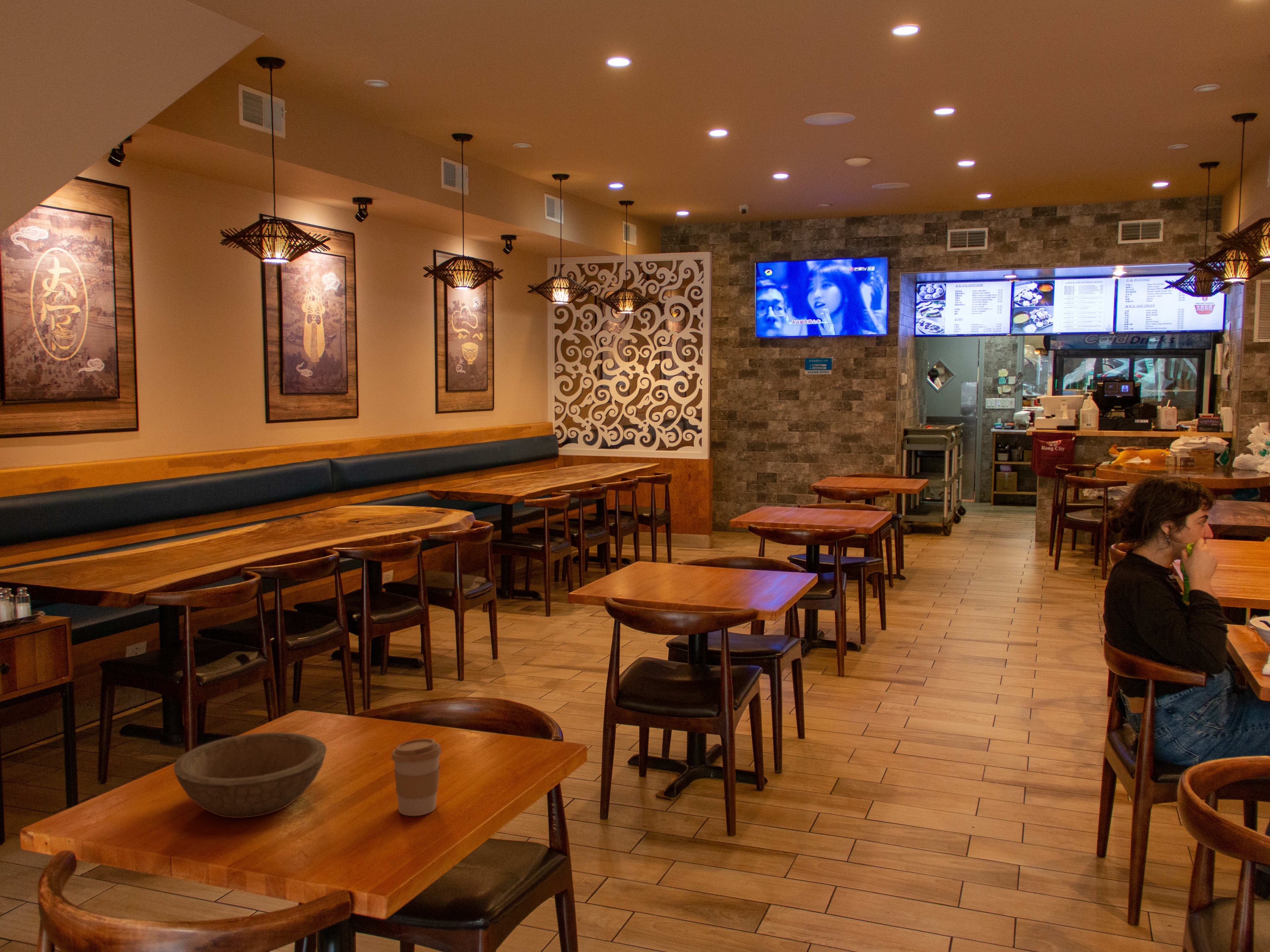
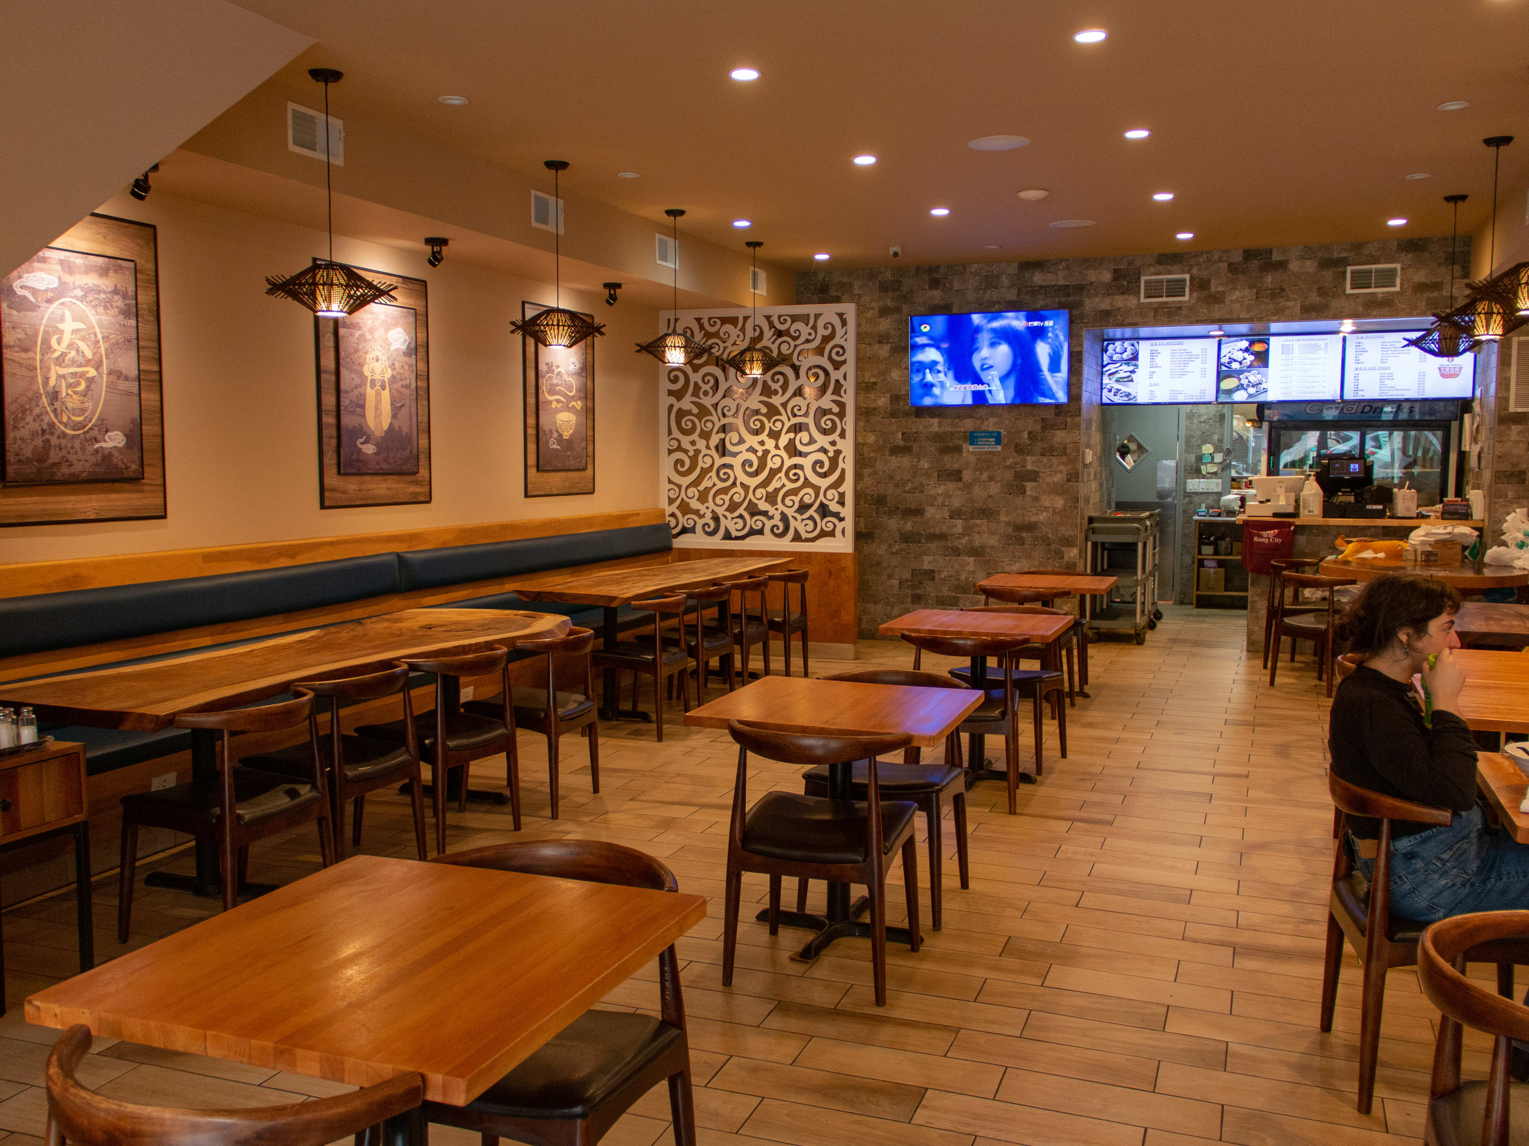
- bowl [173,732,327,818]
- coffee cup [391,738,442,816]
